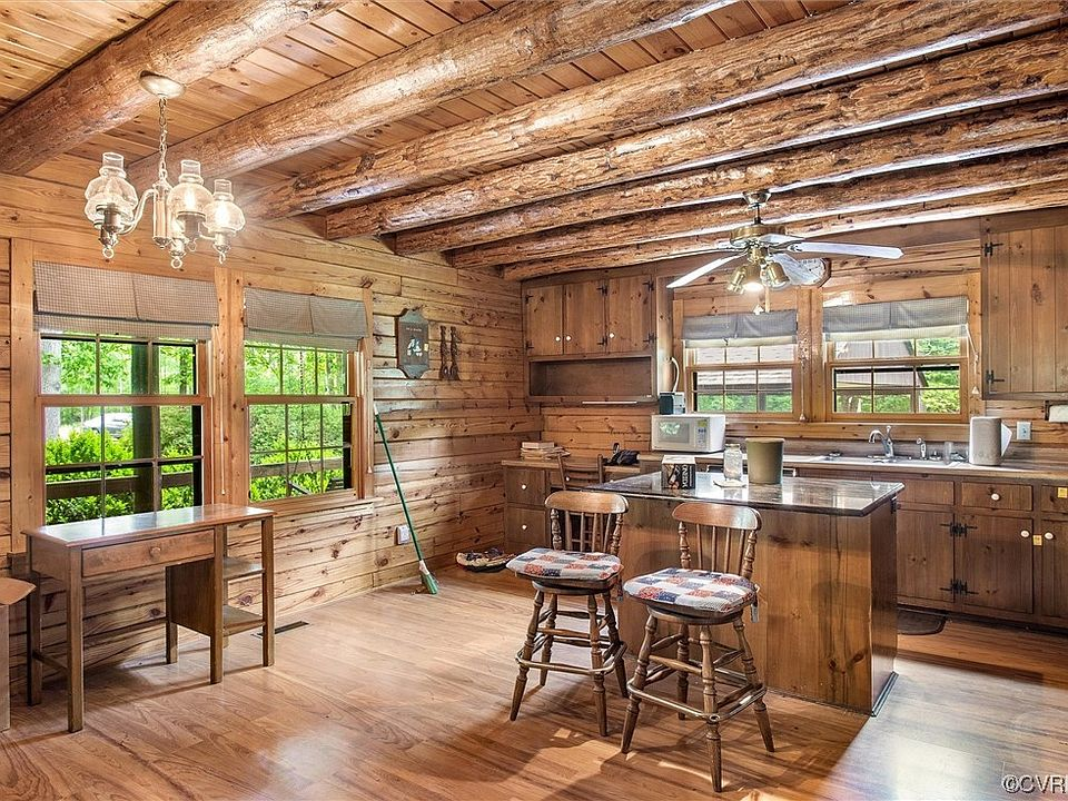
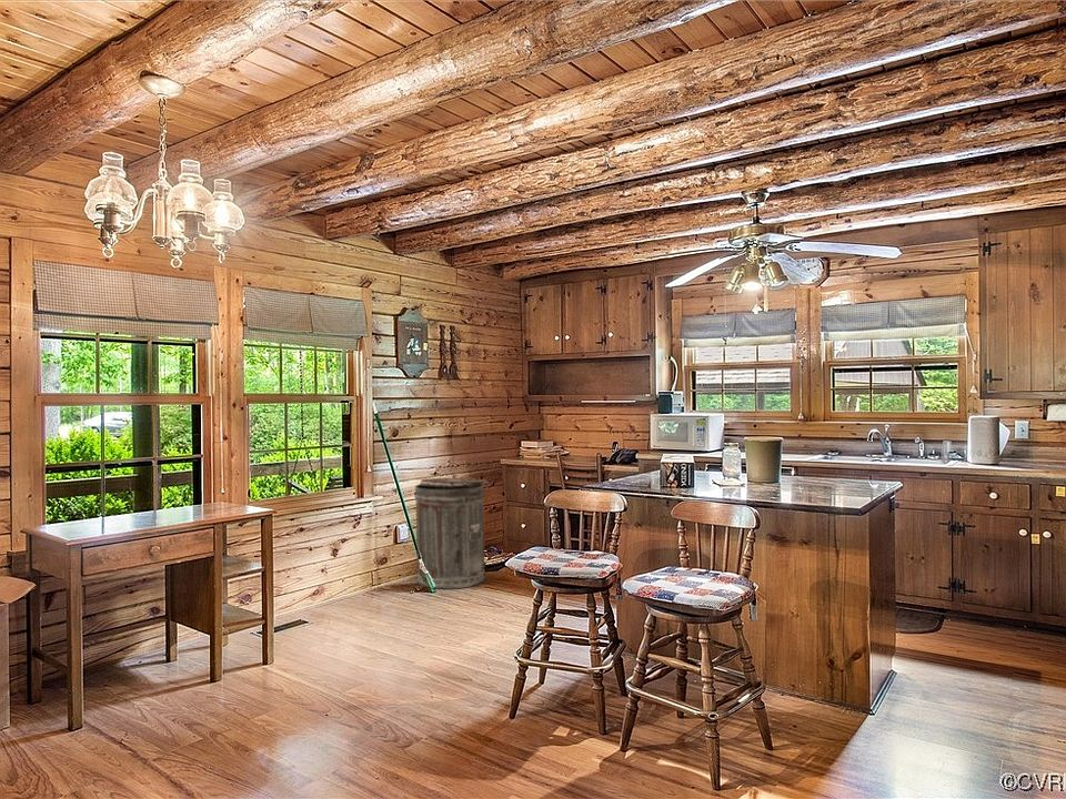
+ trash can lid [414,477,490,590]
